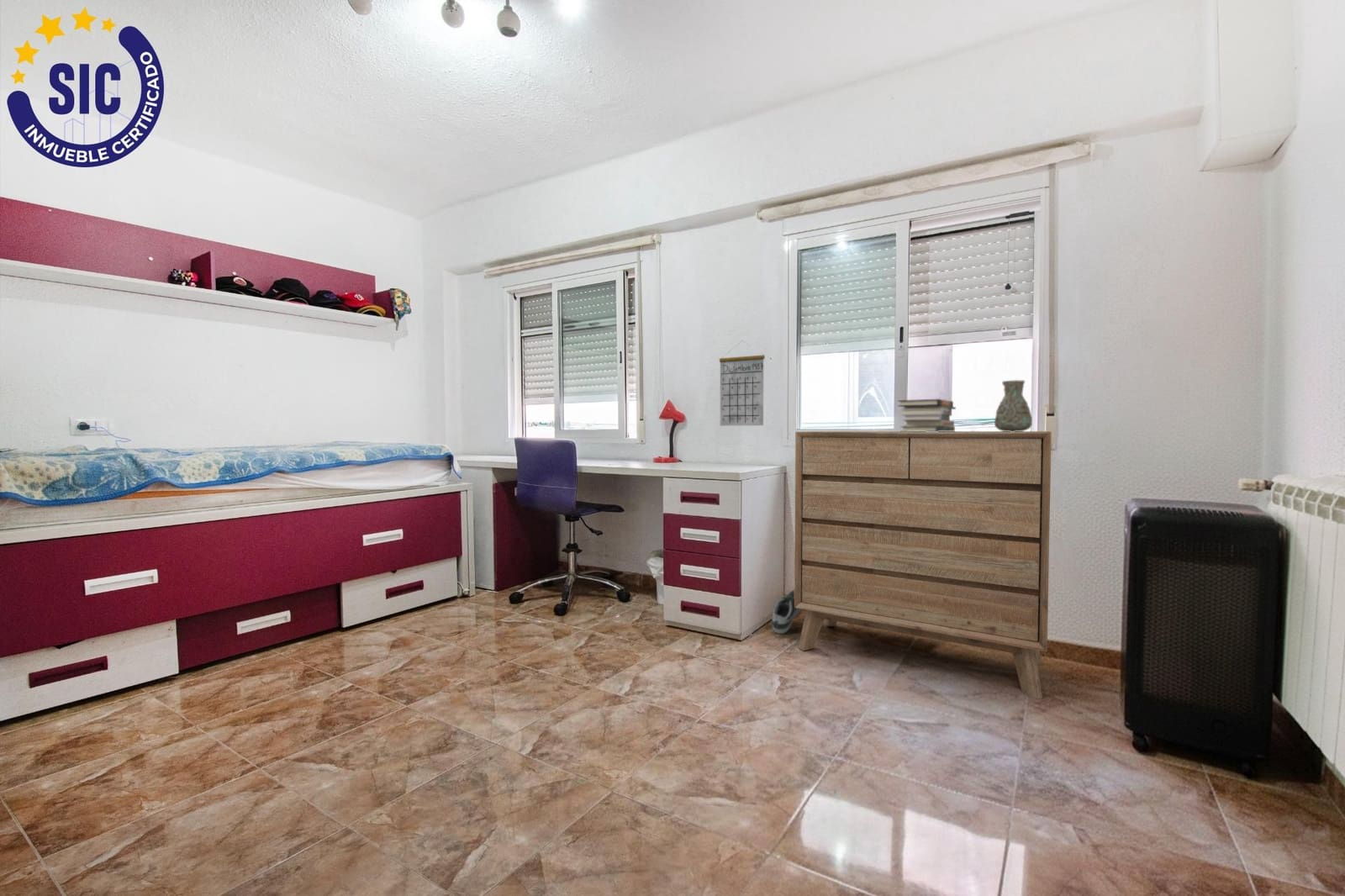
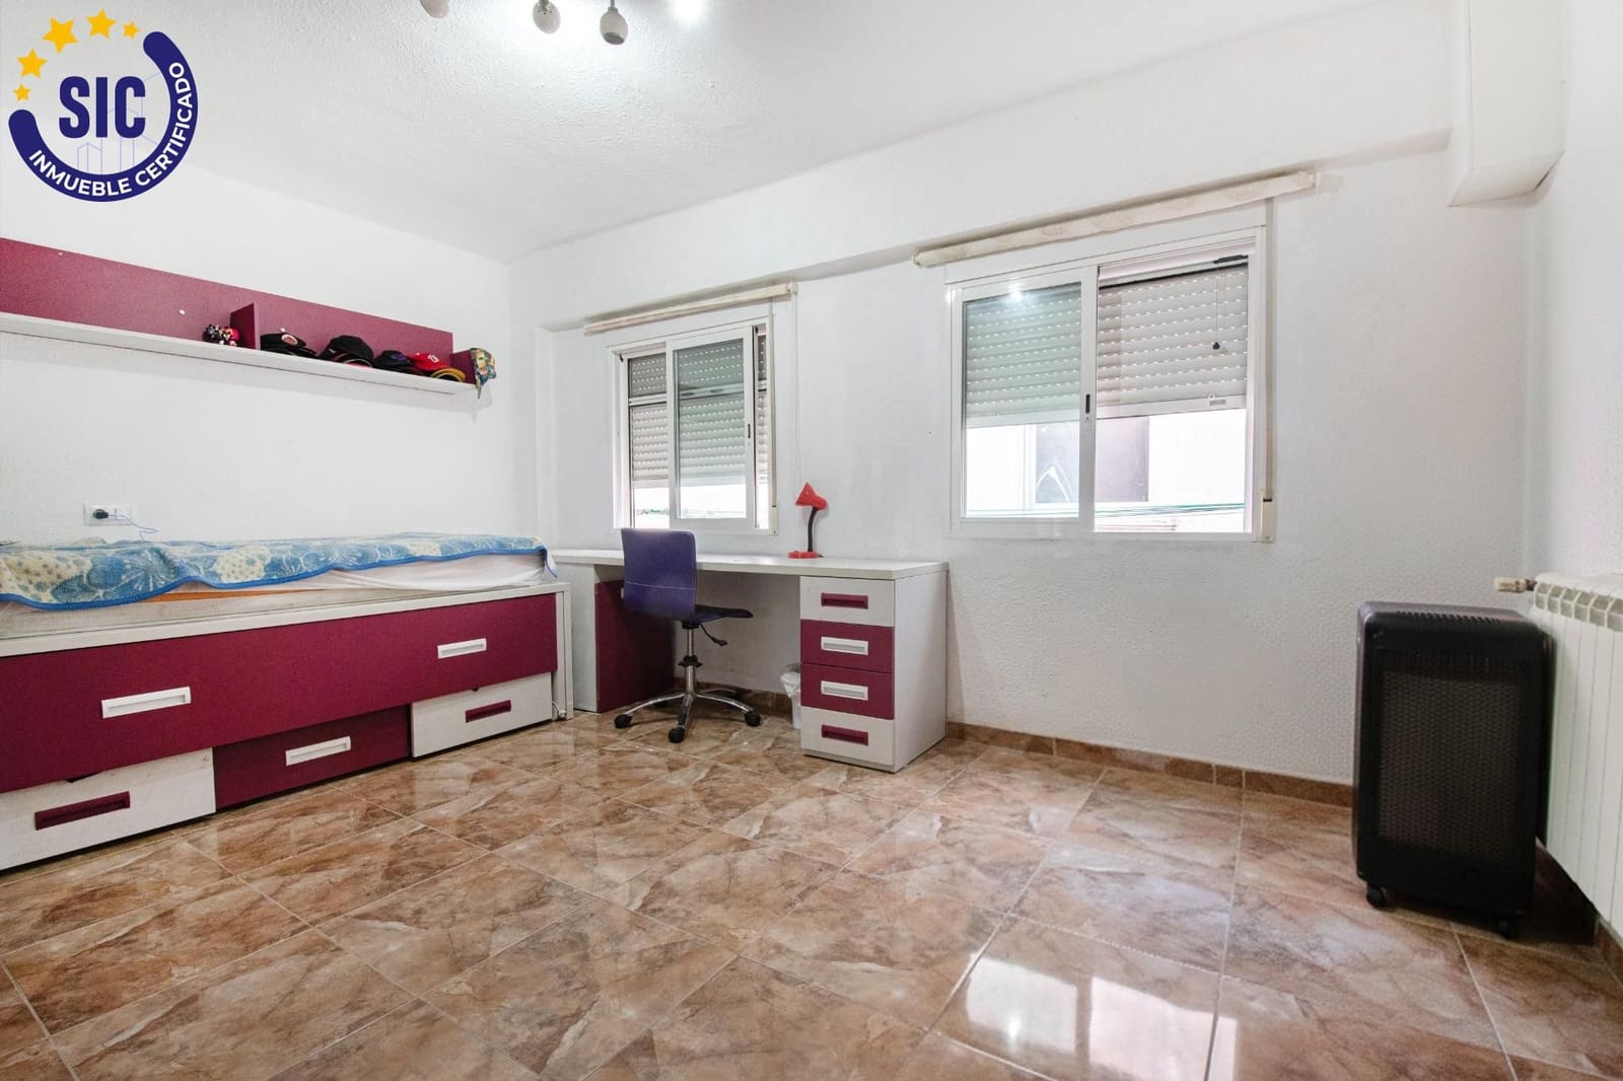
- shoe [771,588,804,635]
- decorative vase [994,379,1033,432]
- dresser [794,430,1052,699]
- book stack [897,398,957,432]
- calendar [719,340,766,427]
